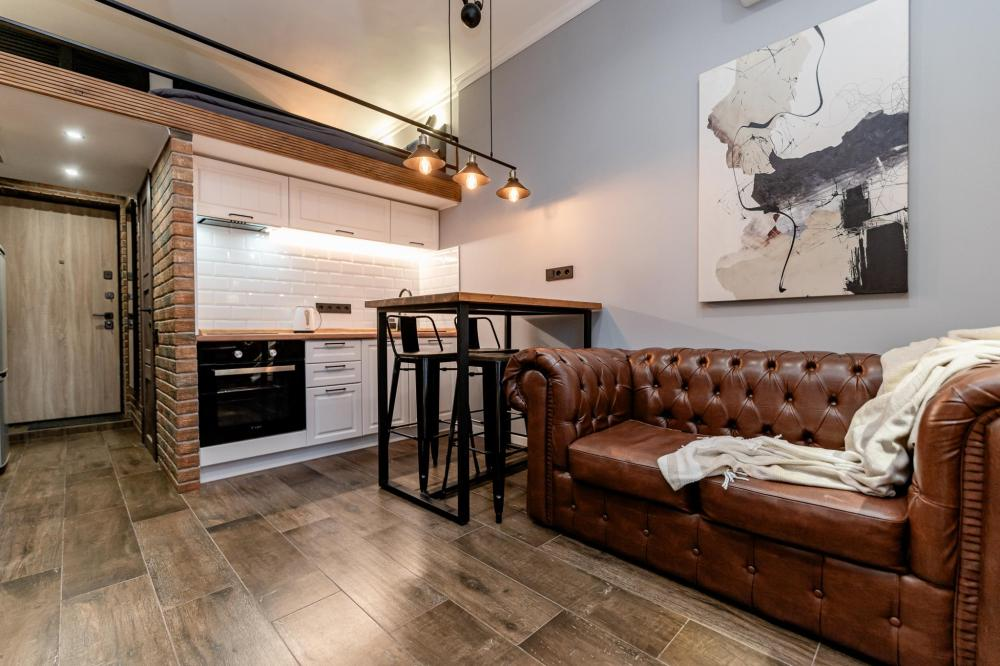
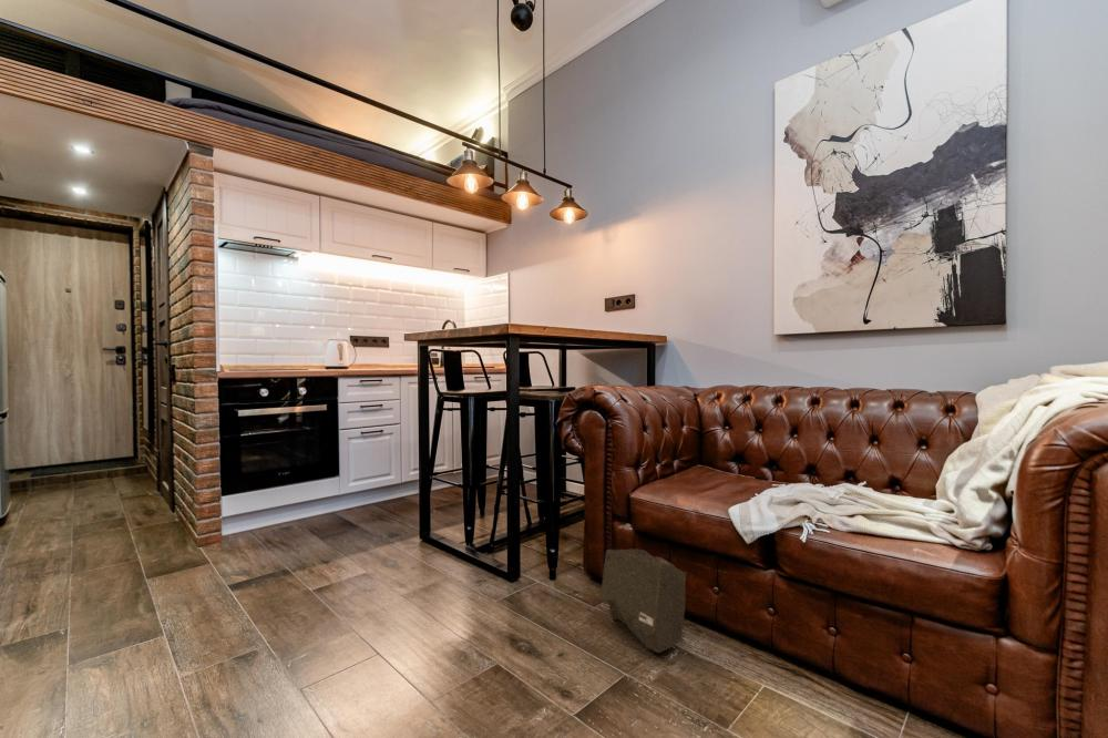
+ rock [599,547,688,654]
